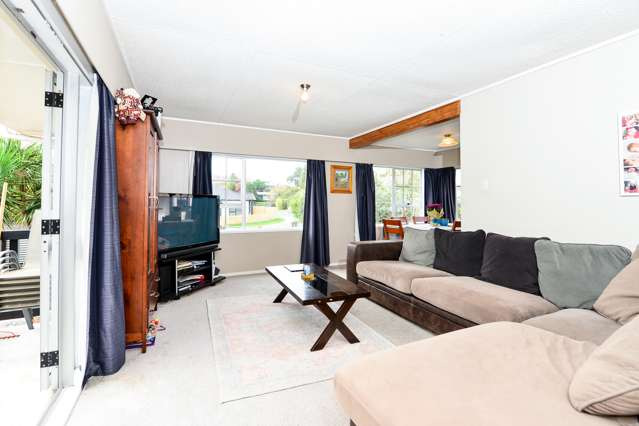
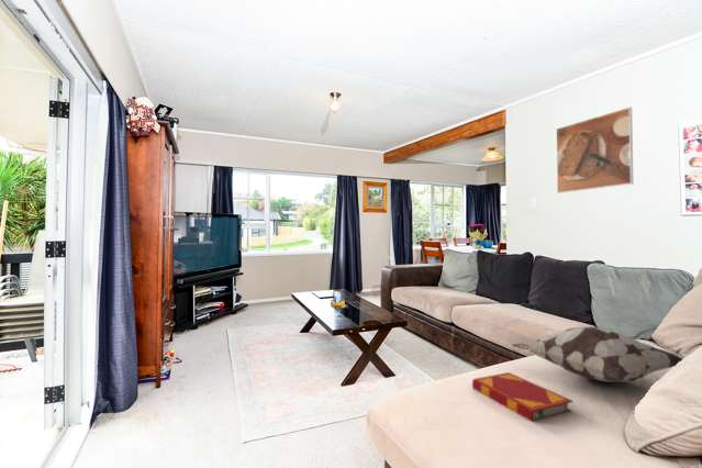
+ hardback book [471,371,575,423]
+ decorative pillow [511,325,684,383]
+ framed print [555,105,634,194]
